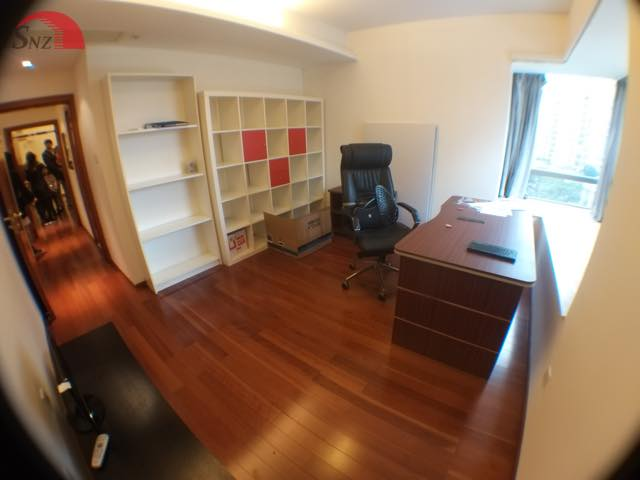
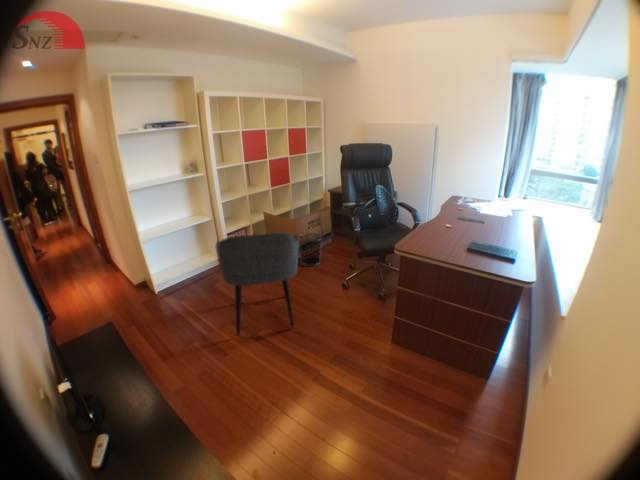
+ waste bin [297,232,323,267]
+ armchair [215,232,299,337]
